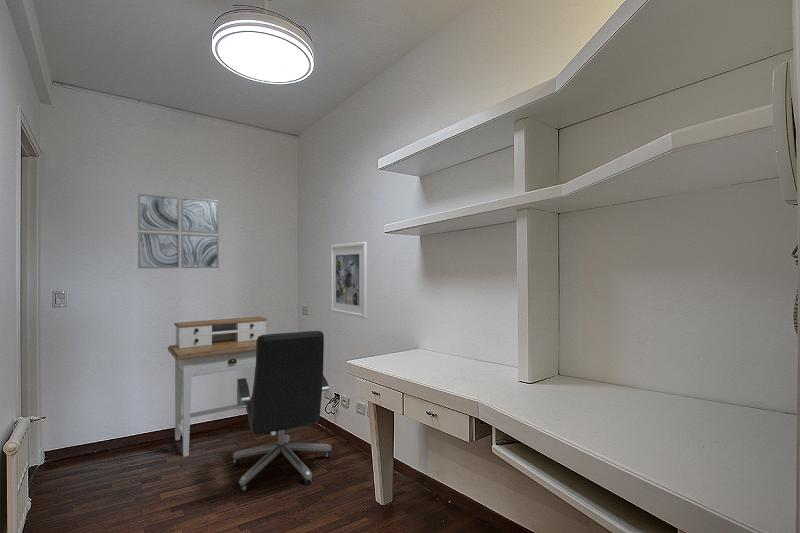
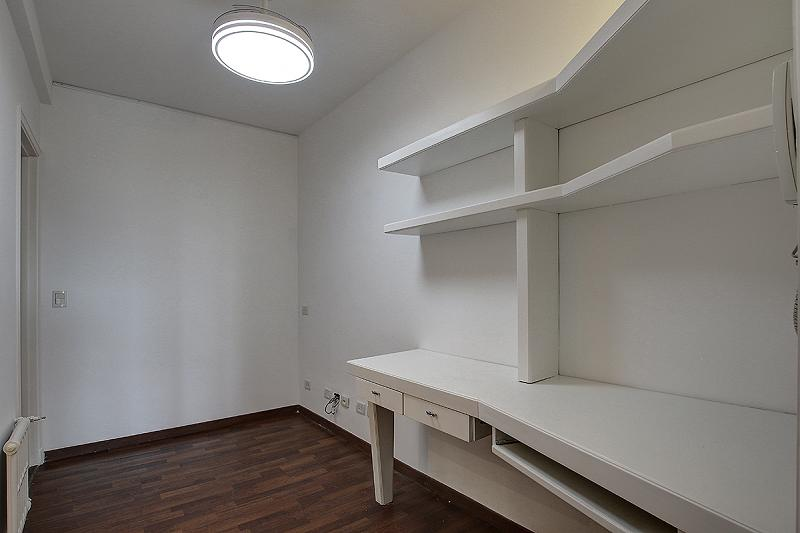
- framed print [330,241,368,319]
- desk [167,315,277,457]
- office chair [232,330,332,492]
- wall art [137,193,220,269]
